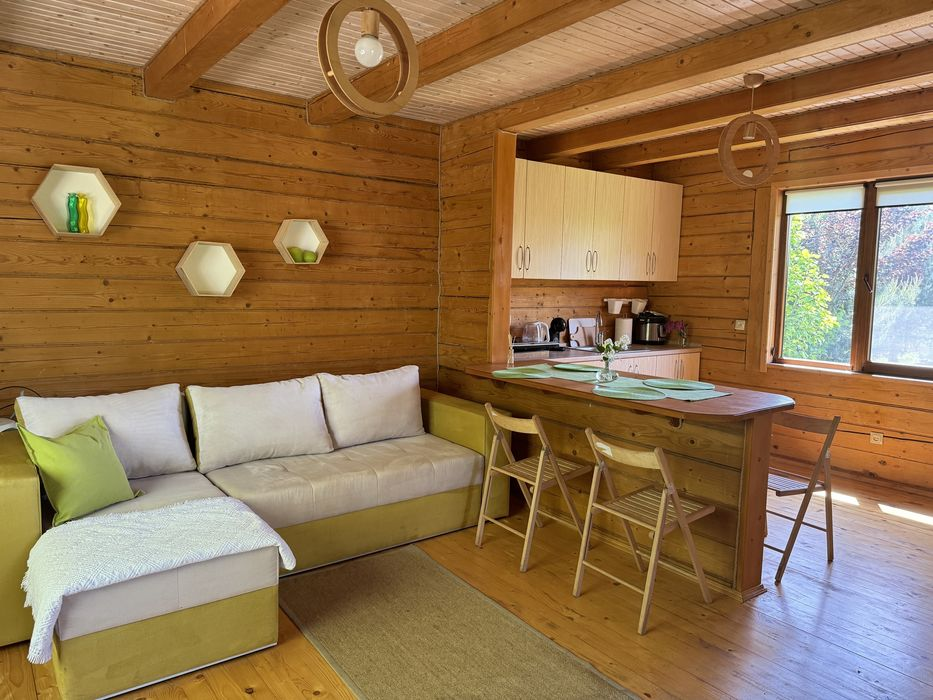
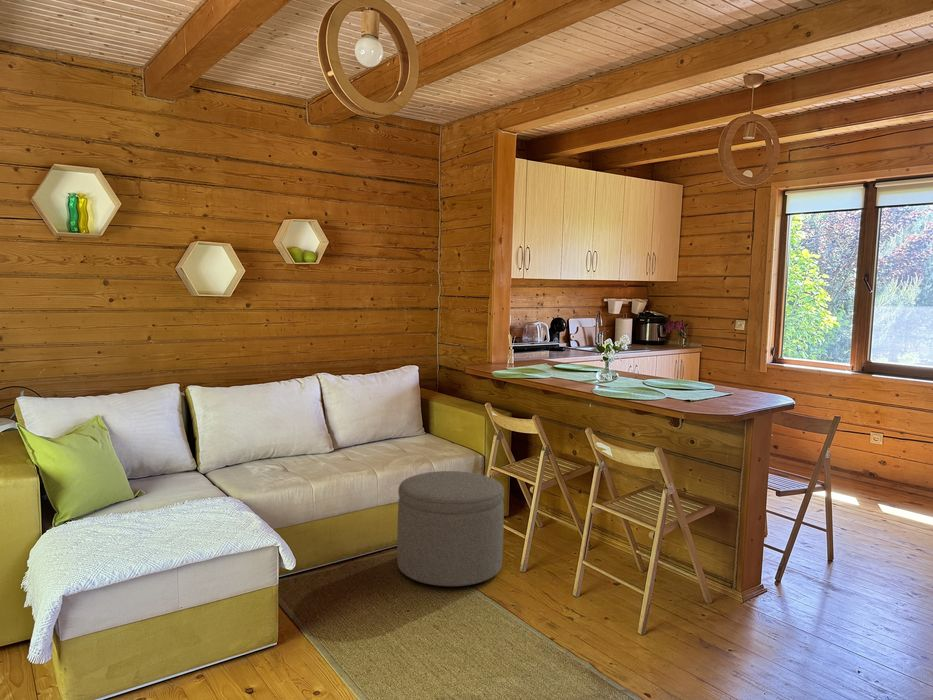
+ ottoman [396,470,505,587]
